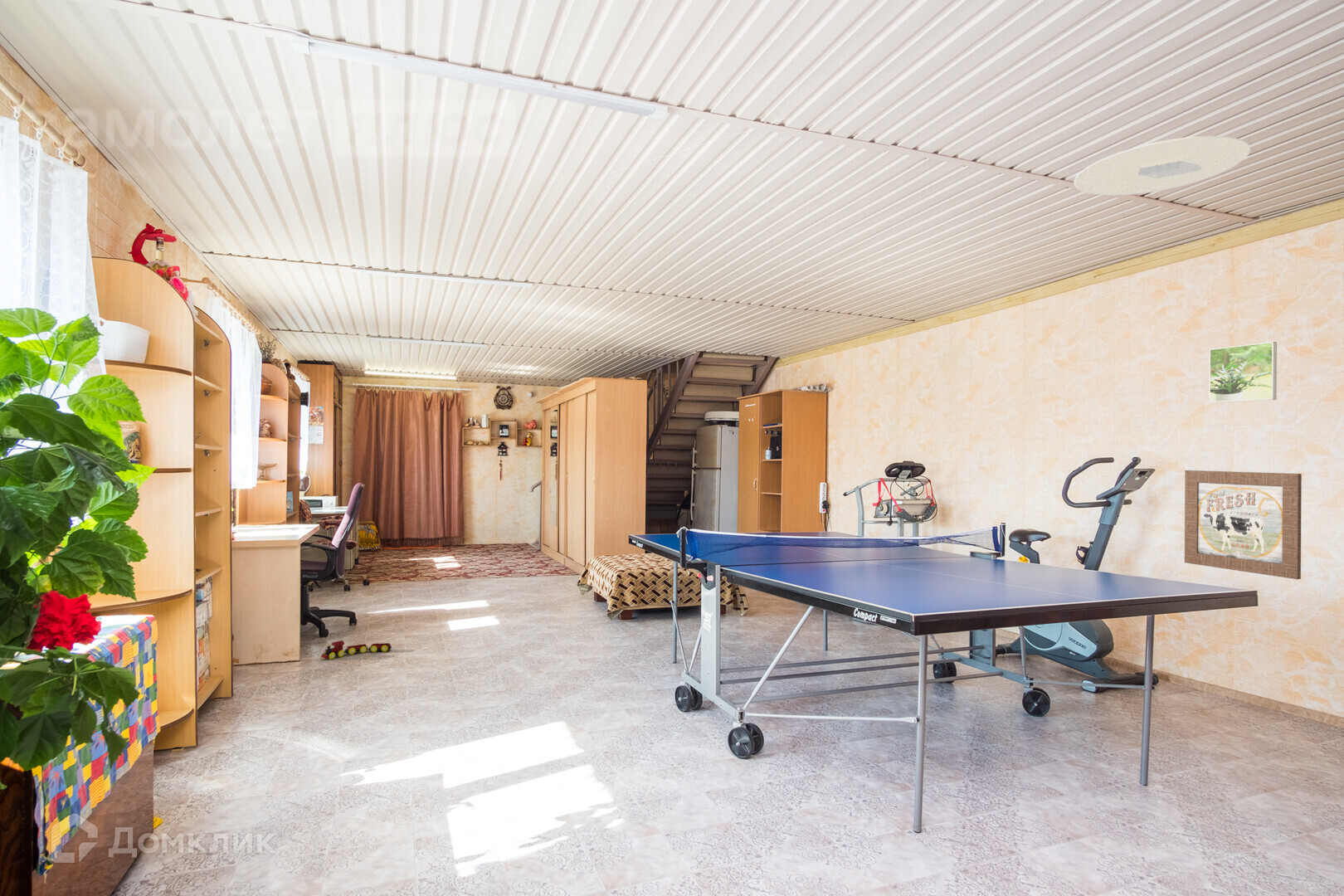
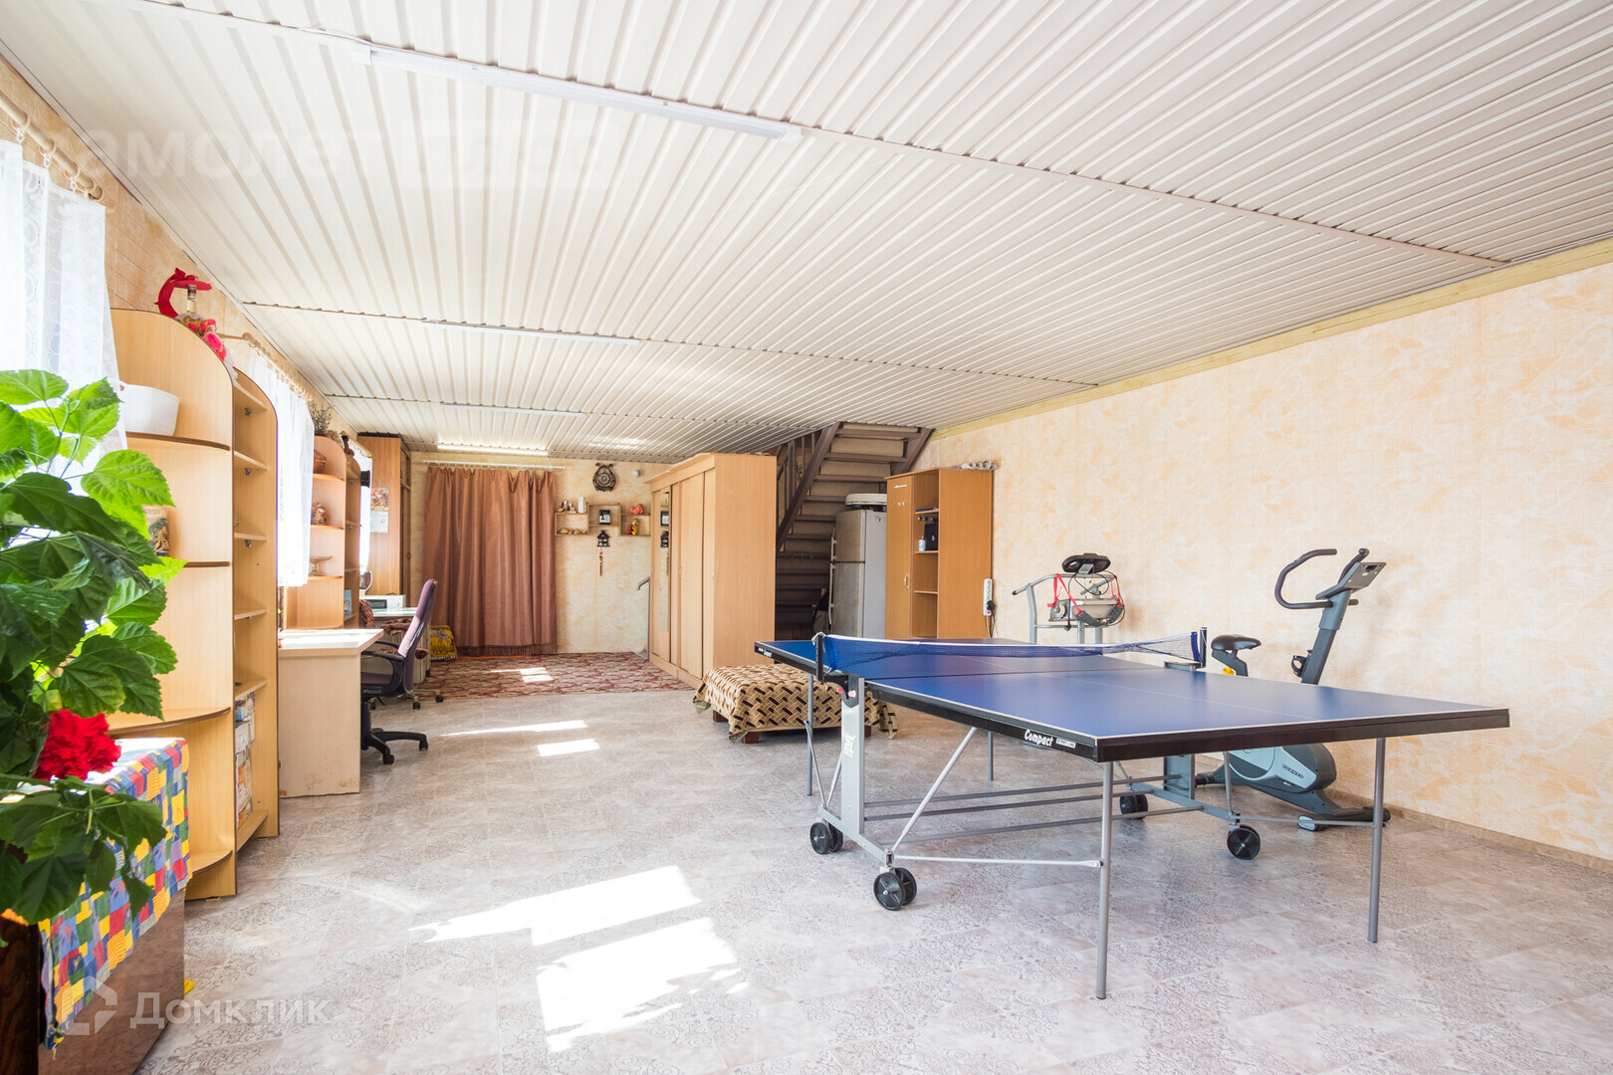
- ceiling light [1074,135,1251,197]
- wall art [1184,470,1303,580]
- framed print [1208,341,1278,404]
- toy train [320,640,392,660]
